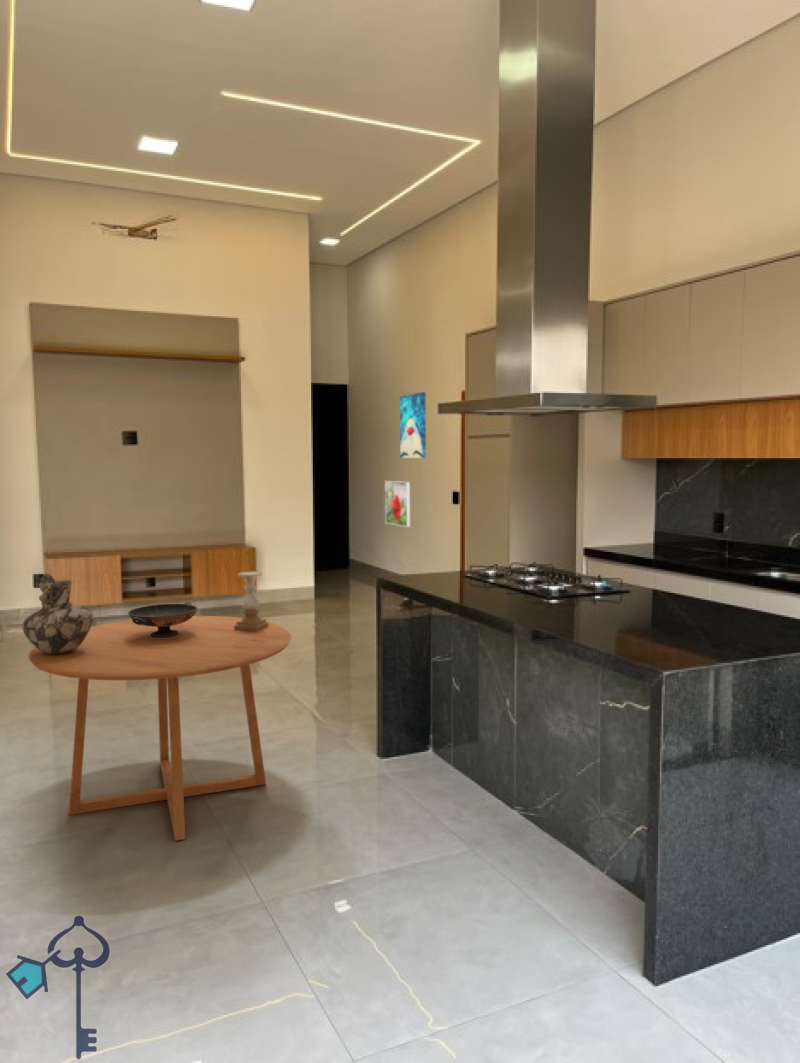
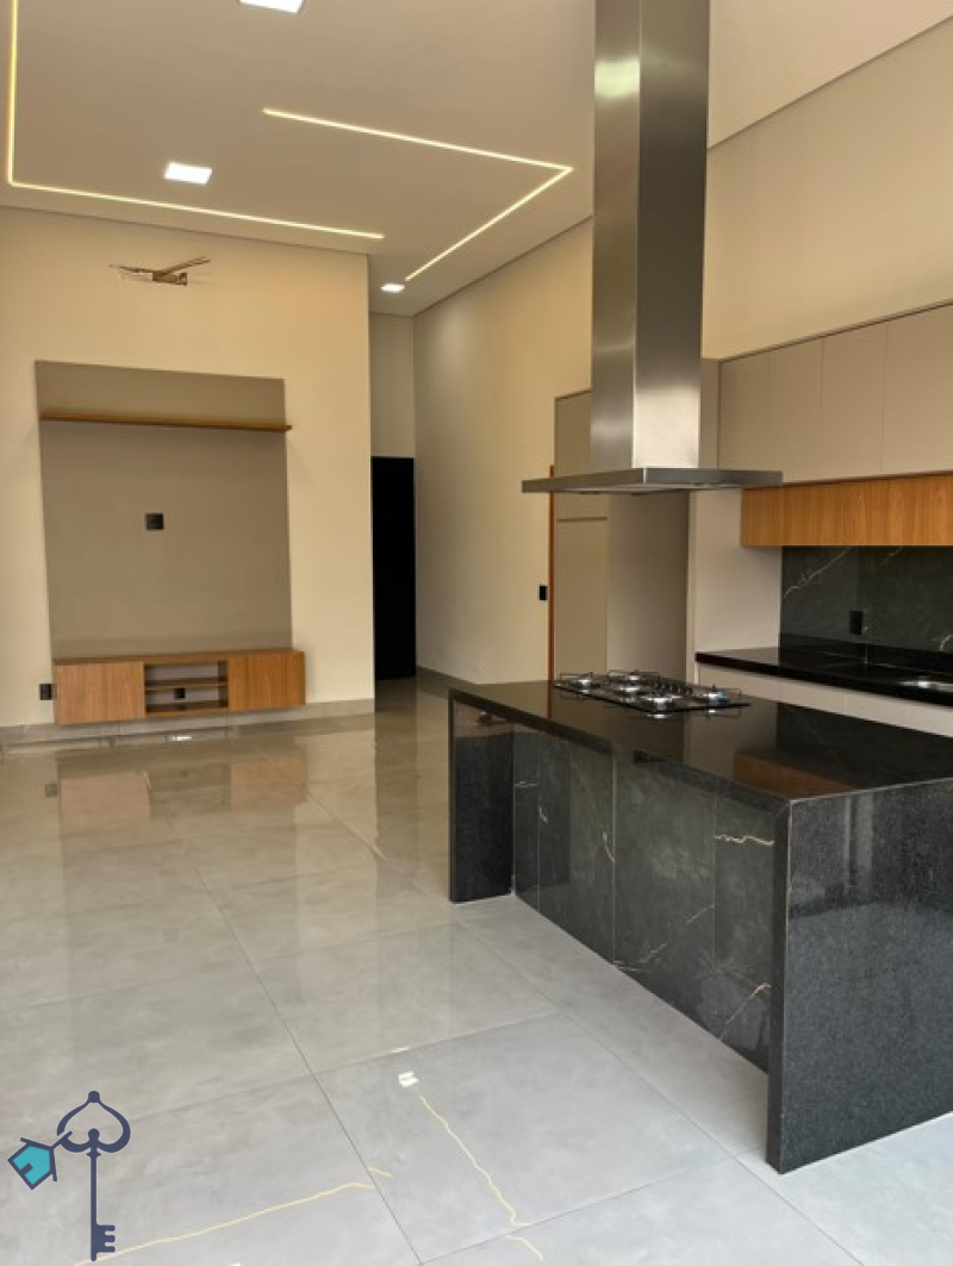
- candle holder [234,570,269,631]
- decorative bowl [127,601,198,638]
- wall art [399,391,427,459]
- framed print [384,480,411,528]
- dining table [27,615,292,842]
- vase [21,573,94,654]
